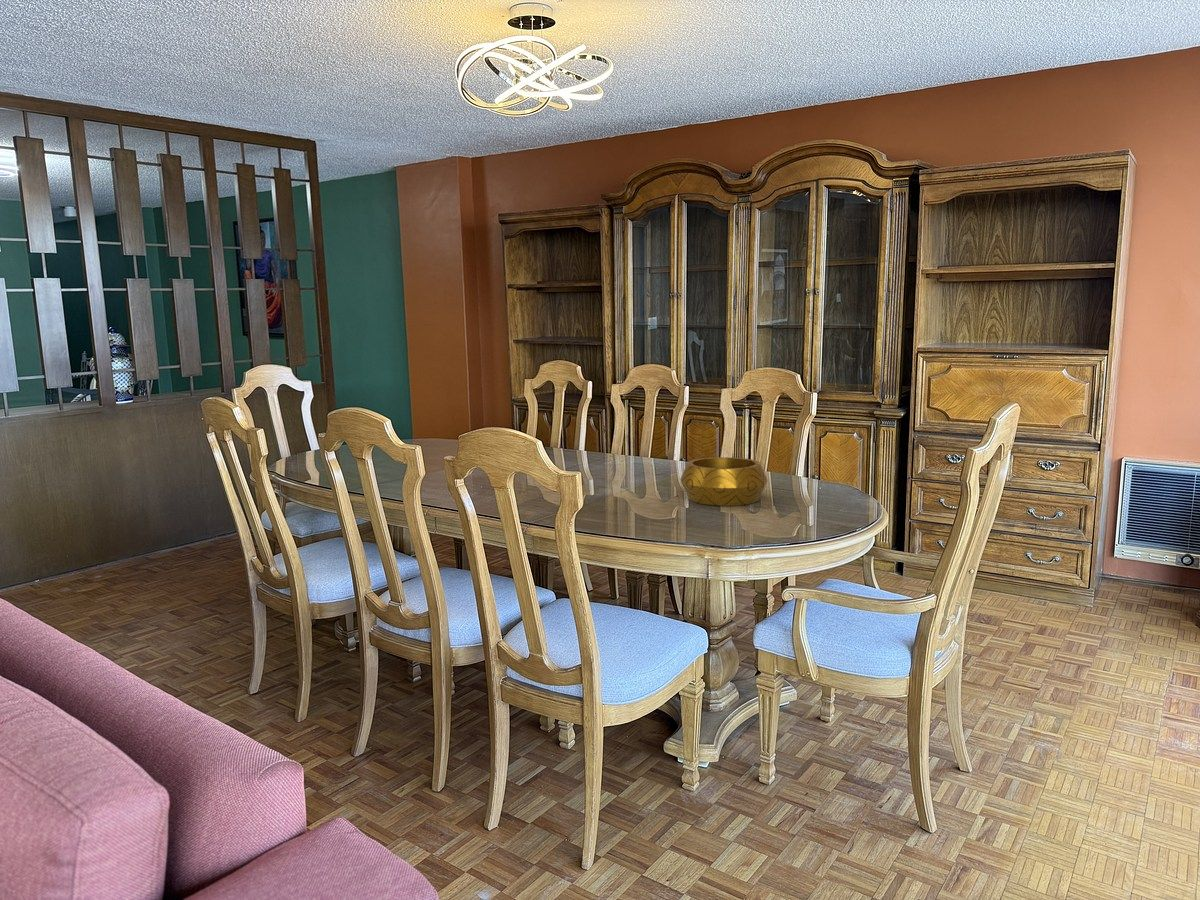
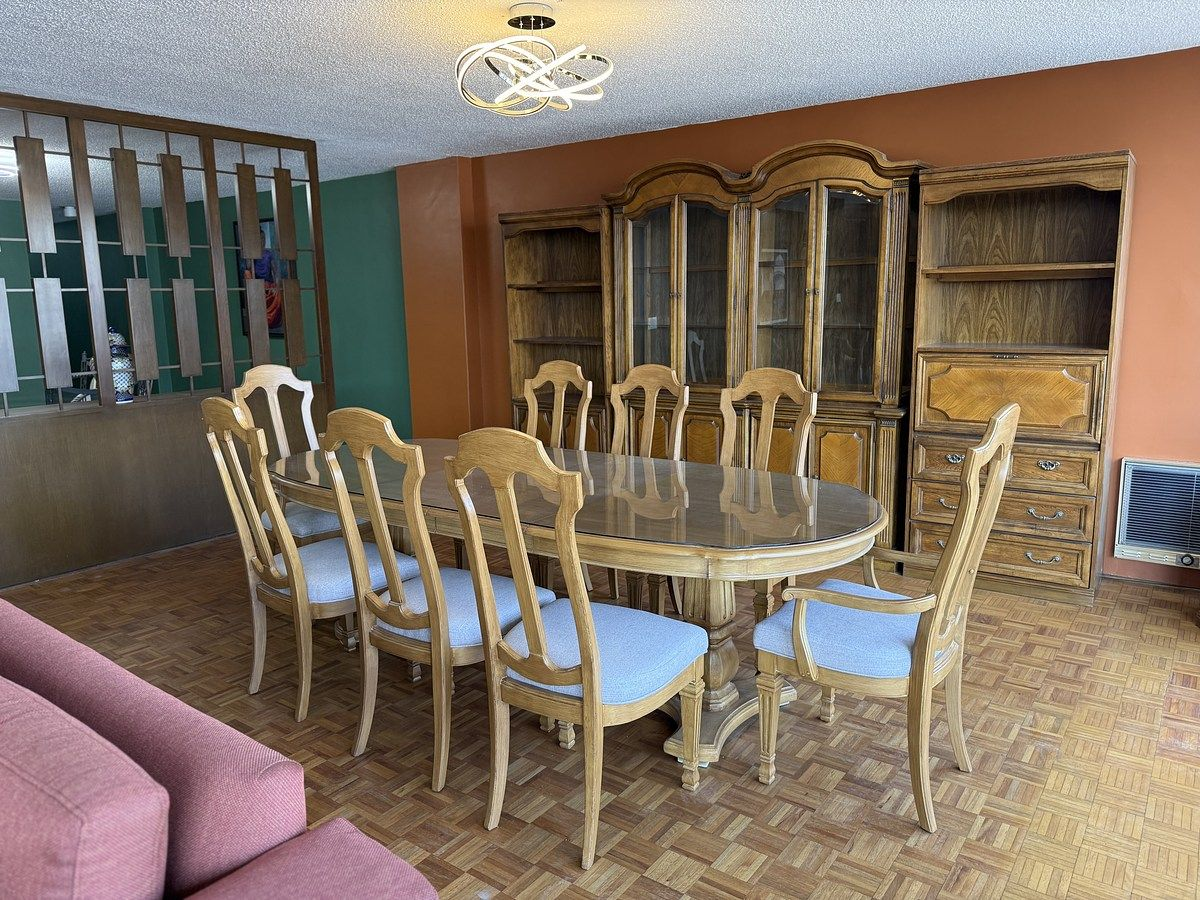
- decorative bowl [679,456,769,506]
